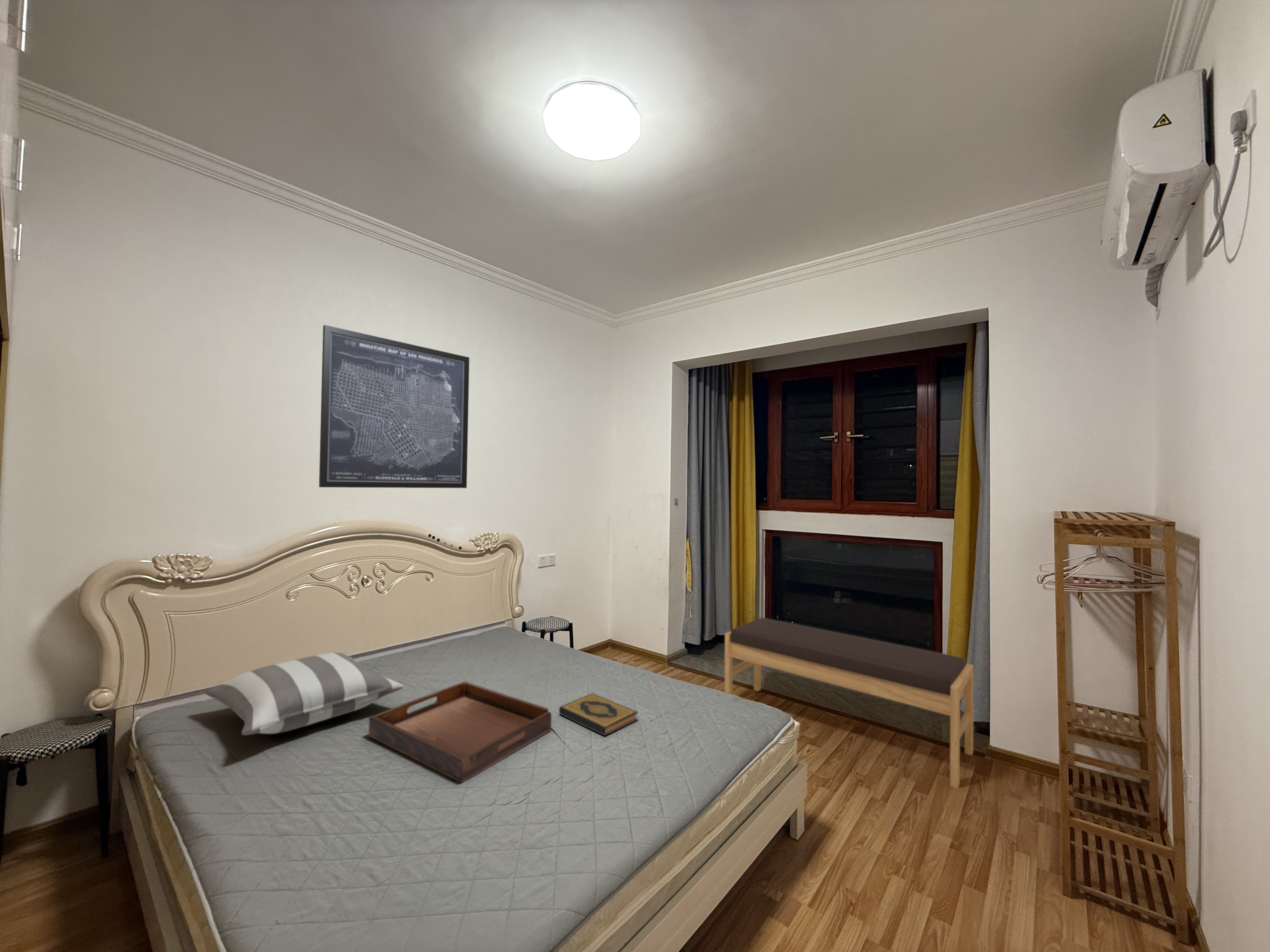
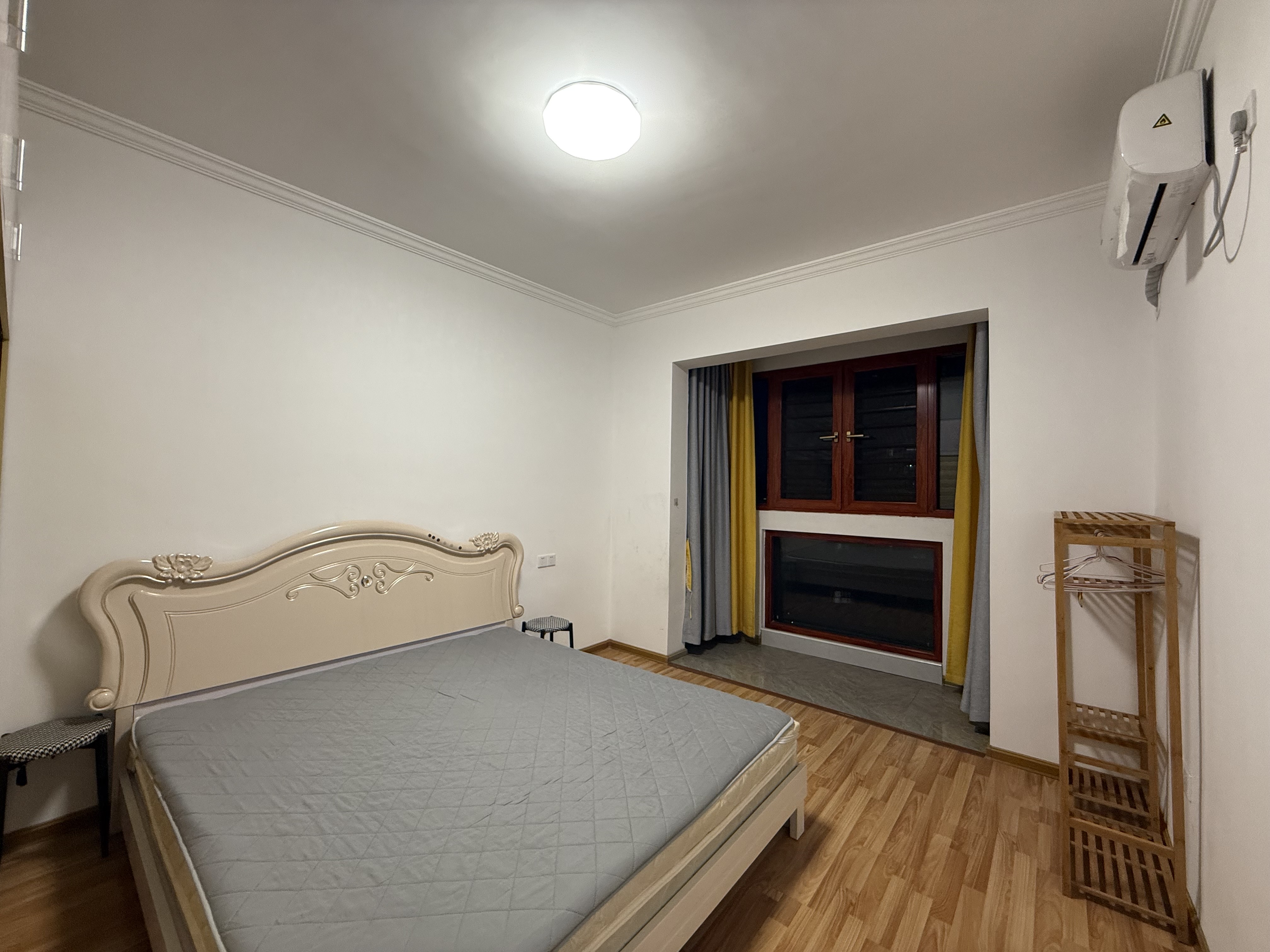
- pillow [204,652,404,735]
- serving tray [369,681,552,783]
- hardback book [559,693,638,736]
- wall art [319,325,470,489]
- bench [724,617,974,789]
